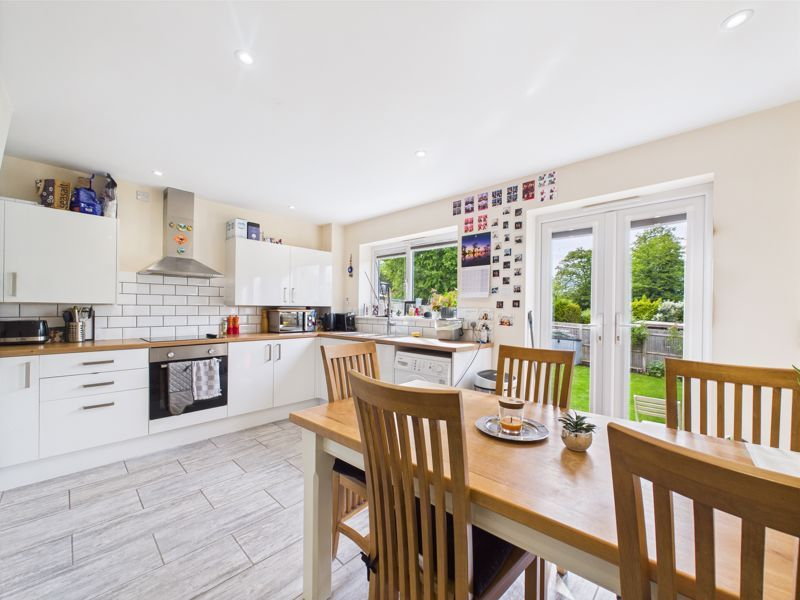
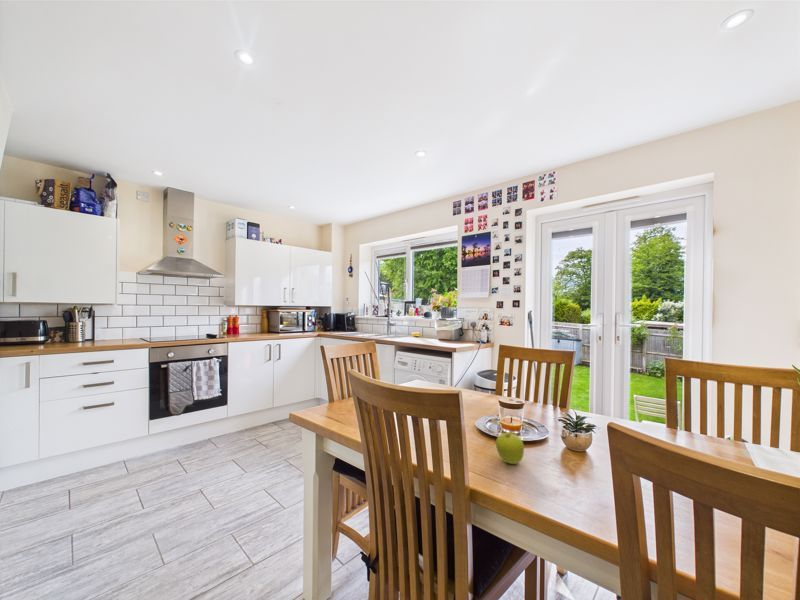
+ fruit [495,432,525,465]
